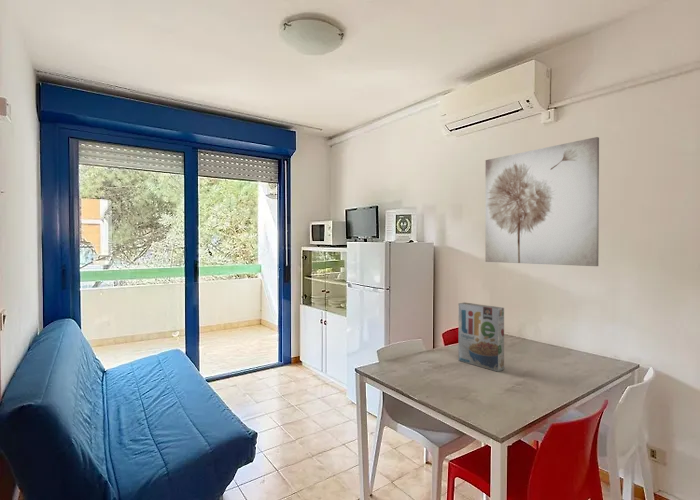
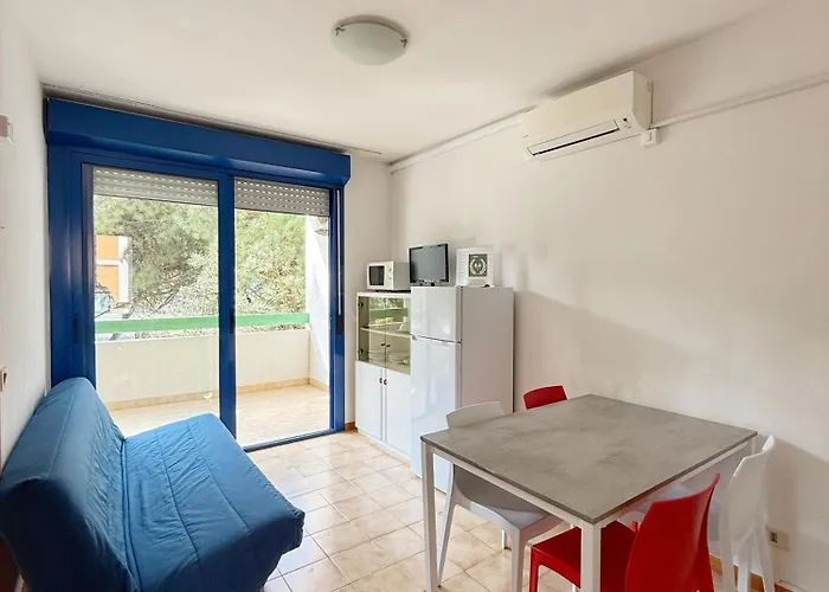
- cereal box [458,301,505,373]
- wall art [484,136,600,267]
